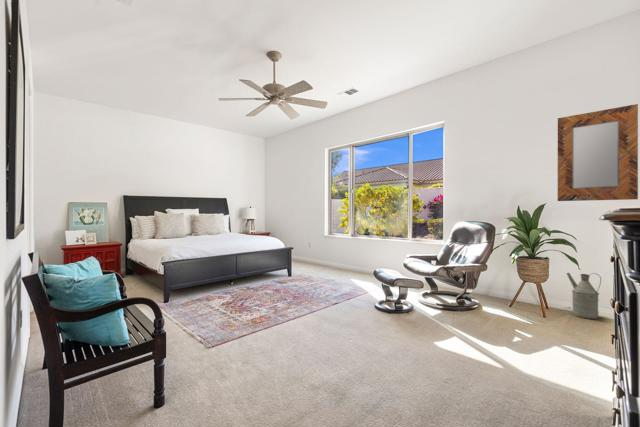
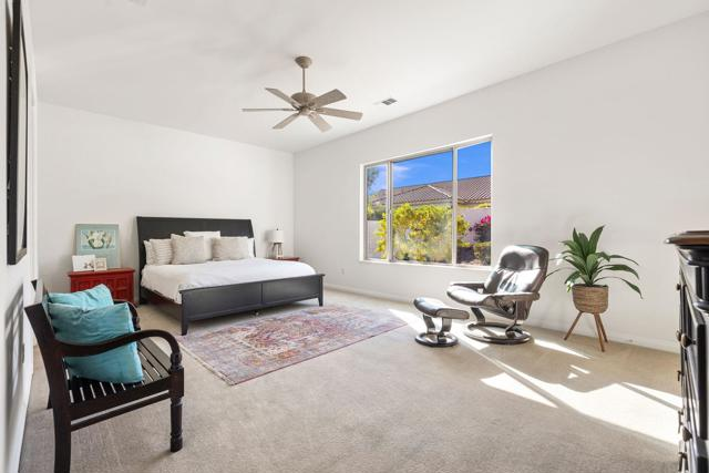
- watering can [565,272,602,320]
- home mirror [557,103,639,202]
